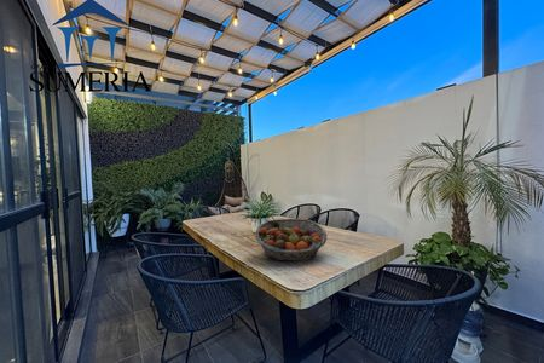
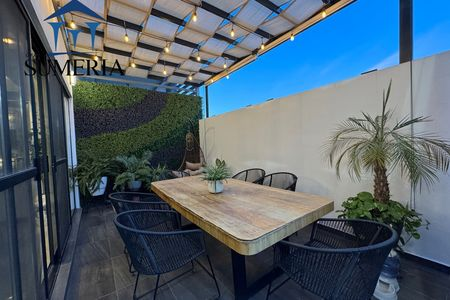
- fruit basket [254,218,328,263]
